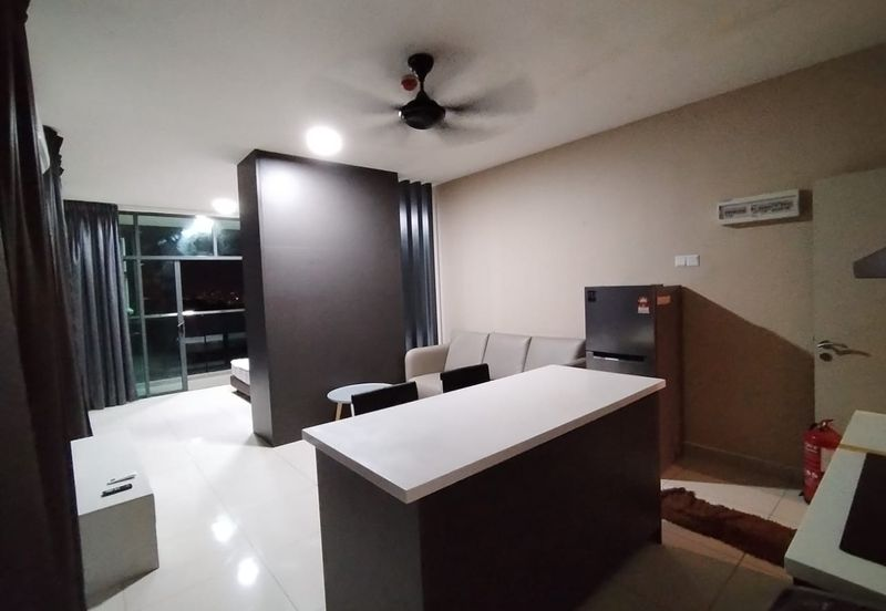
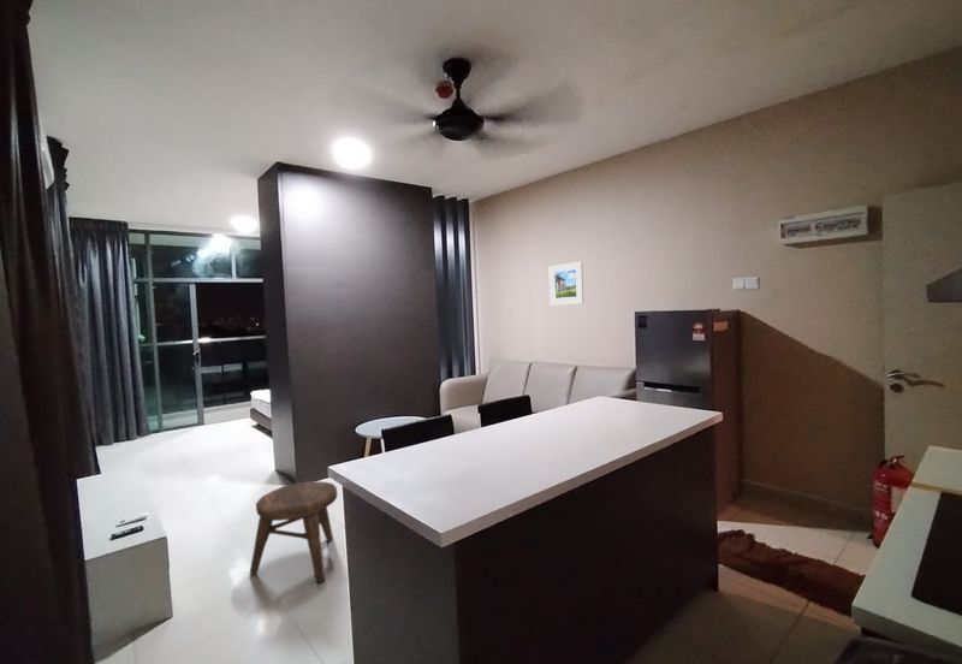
+ stool [249,480,338,583]
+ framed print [547,261,584,307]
